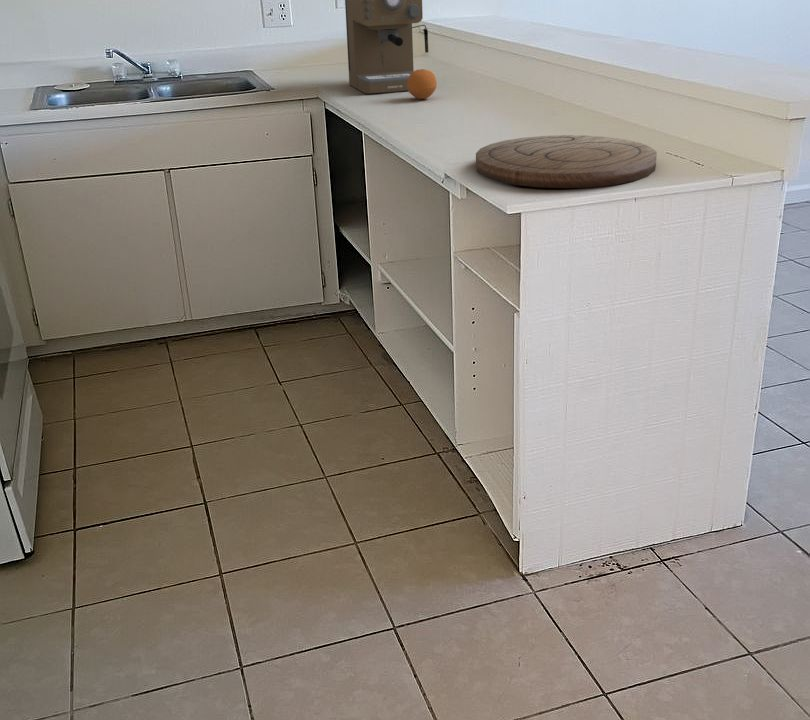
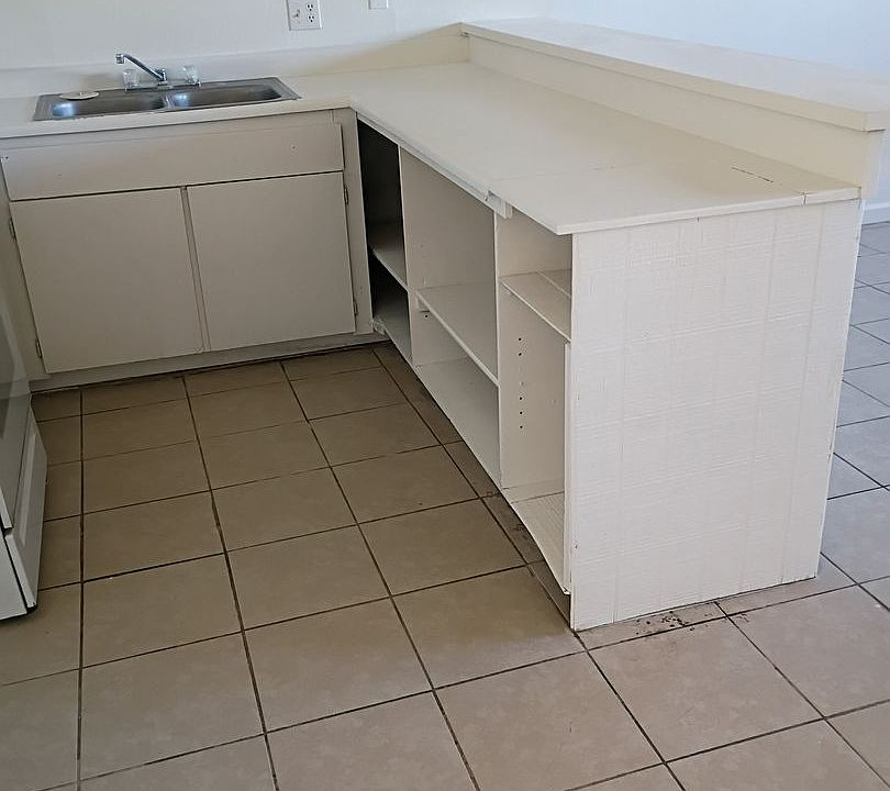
- coffee maker [344,0,429,94]
- cutting board [475,134,658,189]
- fruit [407,68,438,100]
